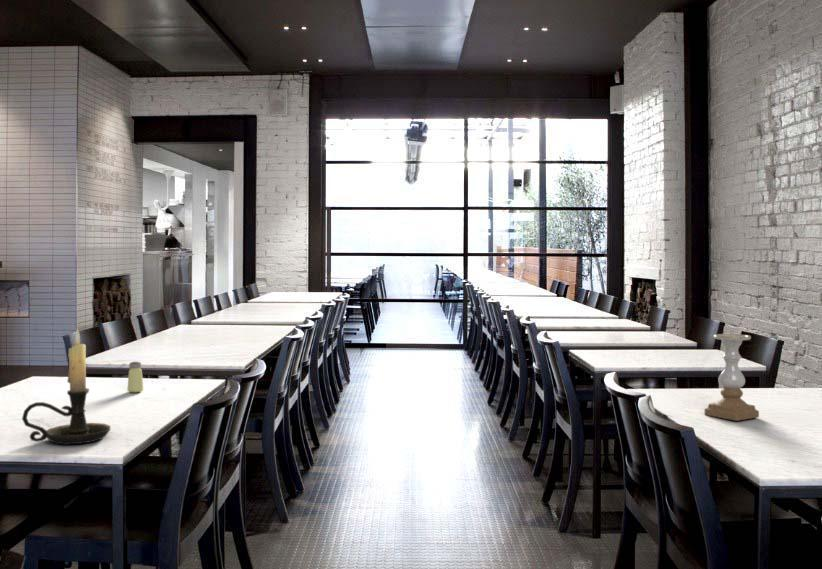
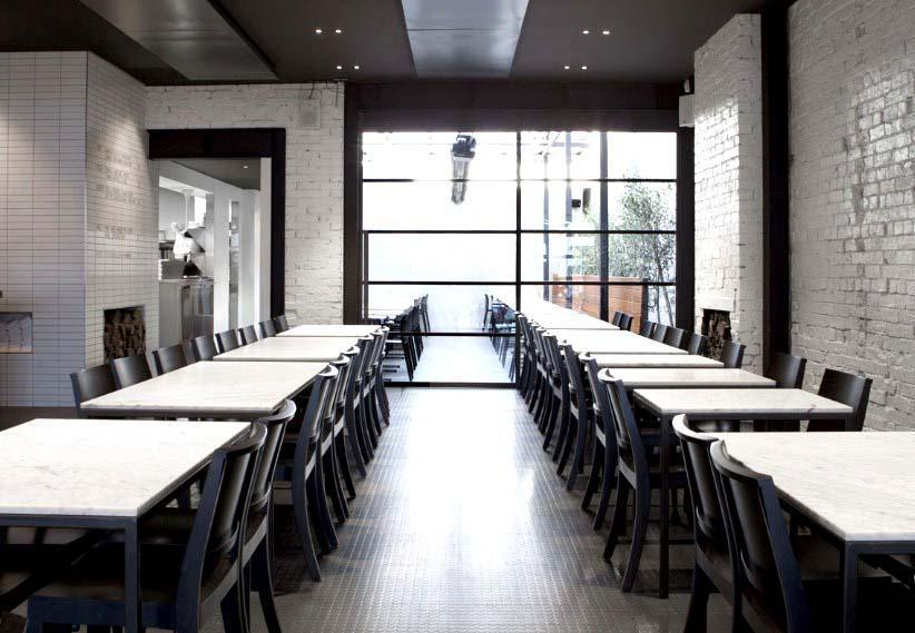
- candle holder [21,327,111,446]
- saltshaker [126,361,145,393]
- candle holder [703,333,760,422]
